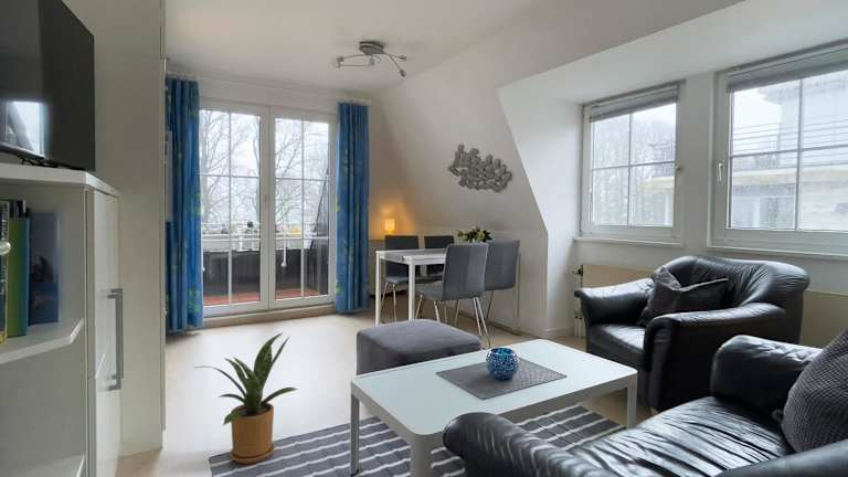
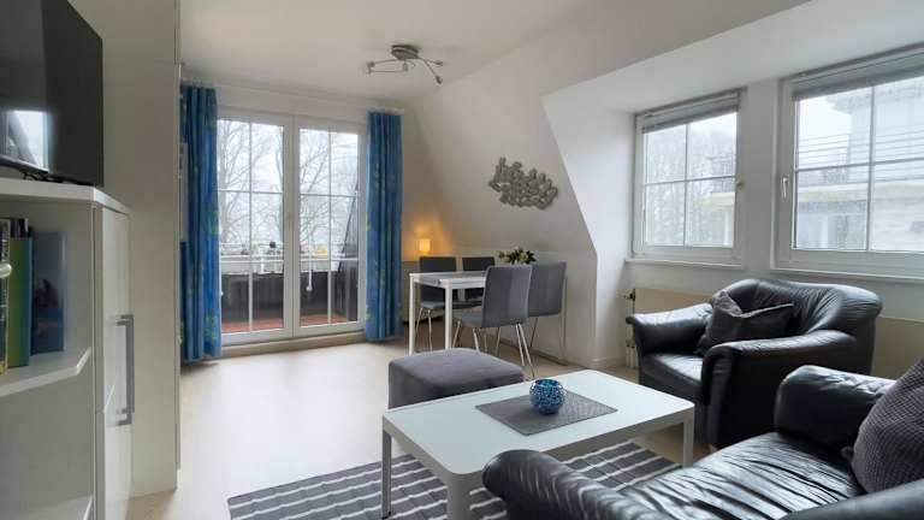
- house plant [194,331,300,465]
